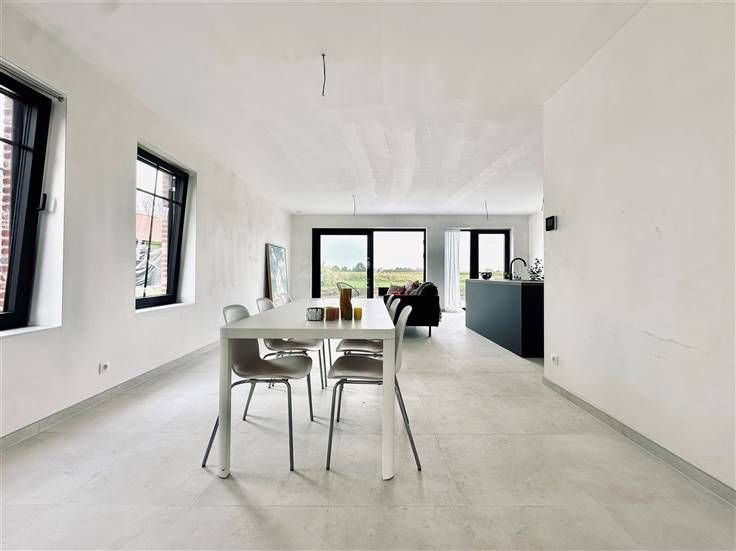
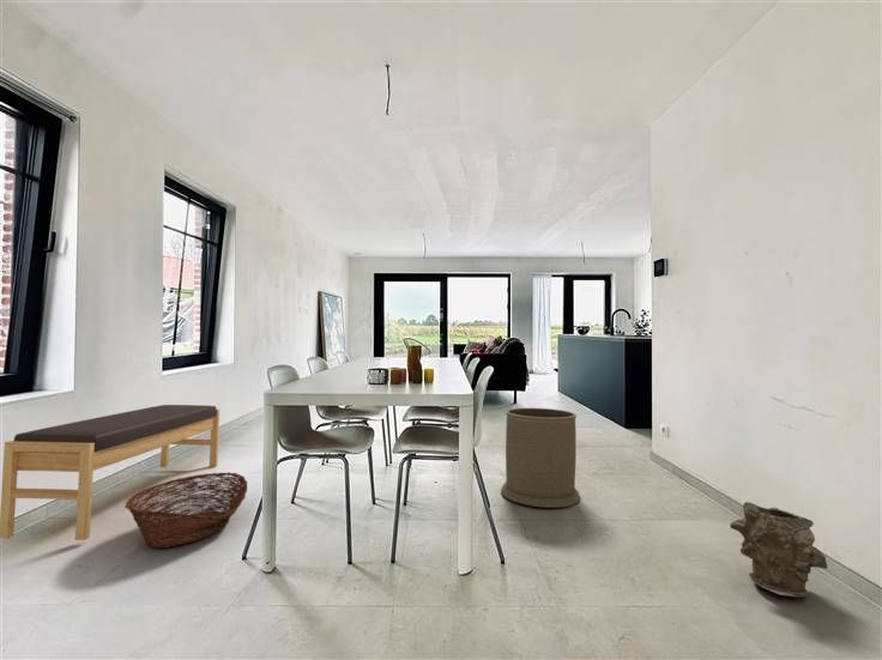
+ bench [0,404,220,541]
+ basket [123,471,248,549]
+ vase [729,501,829,598]
+ trash can [500,407,581,509]
